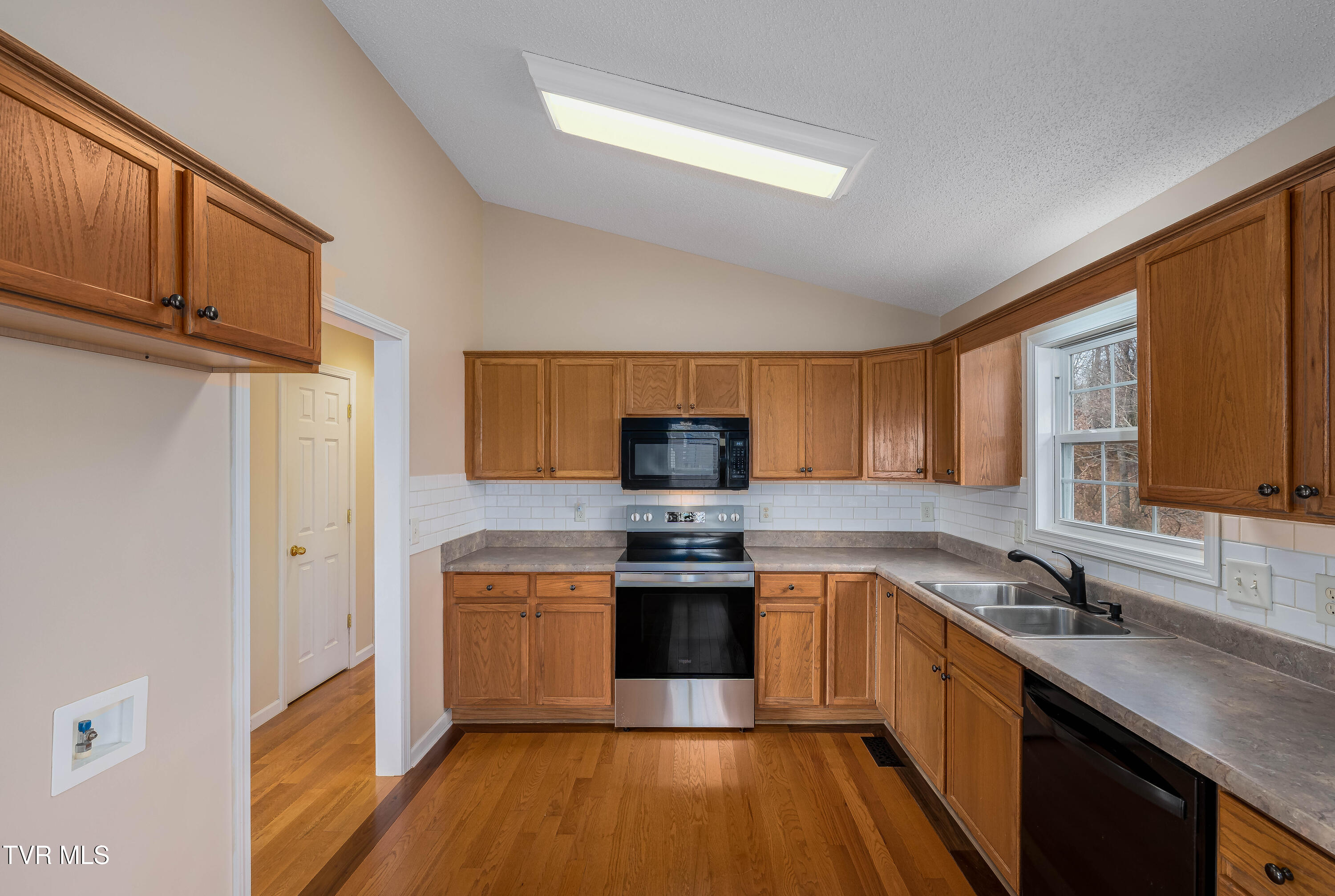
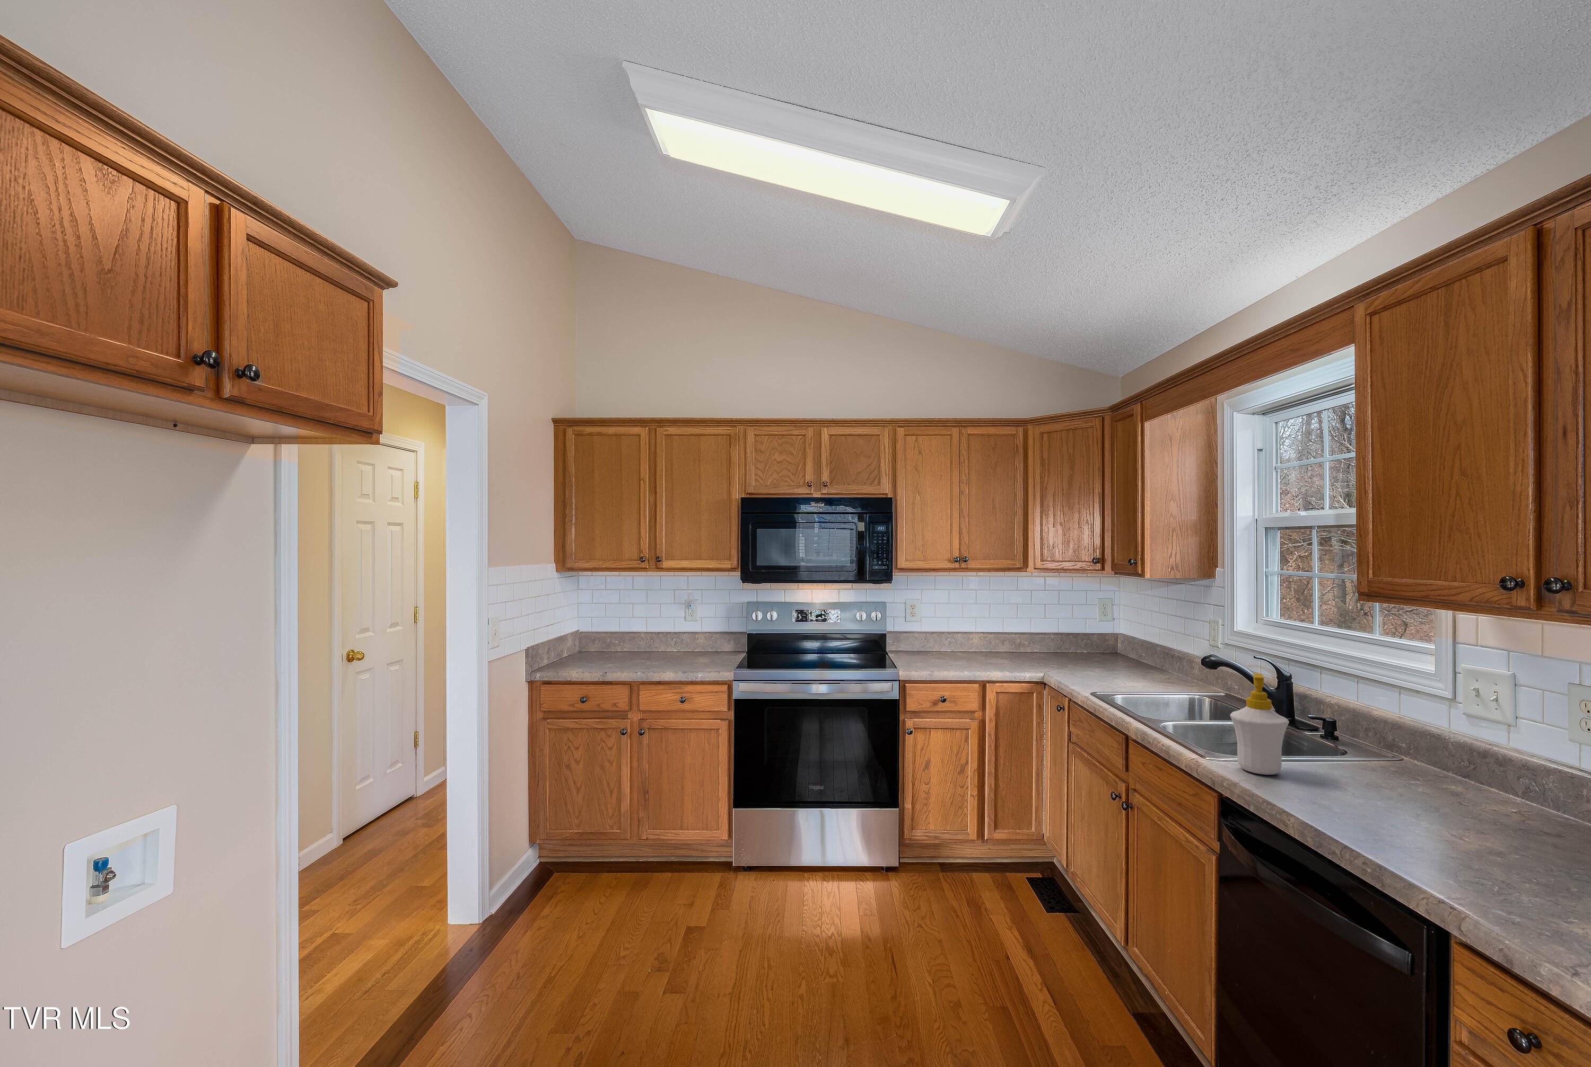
+ soap bottle [1230,673,1289,775]
